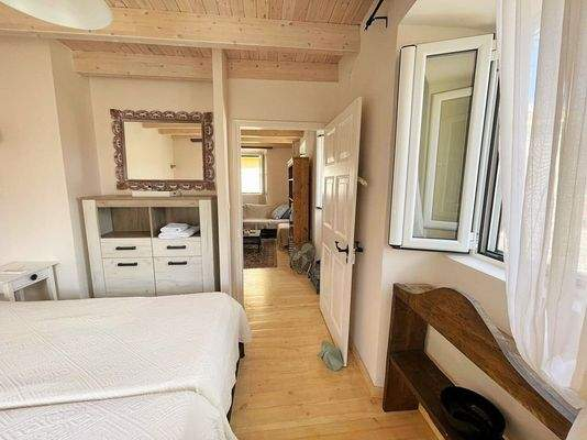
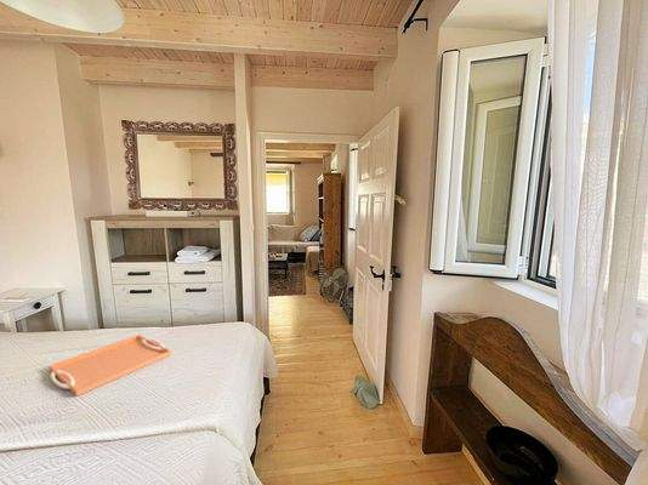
+ serving tray [49,333,172,398]
